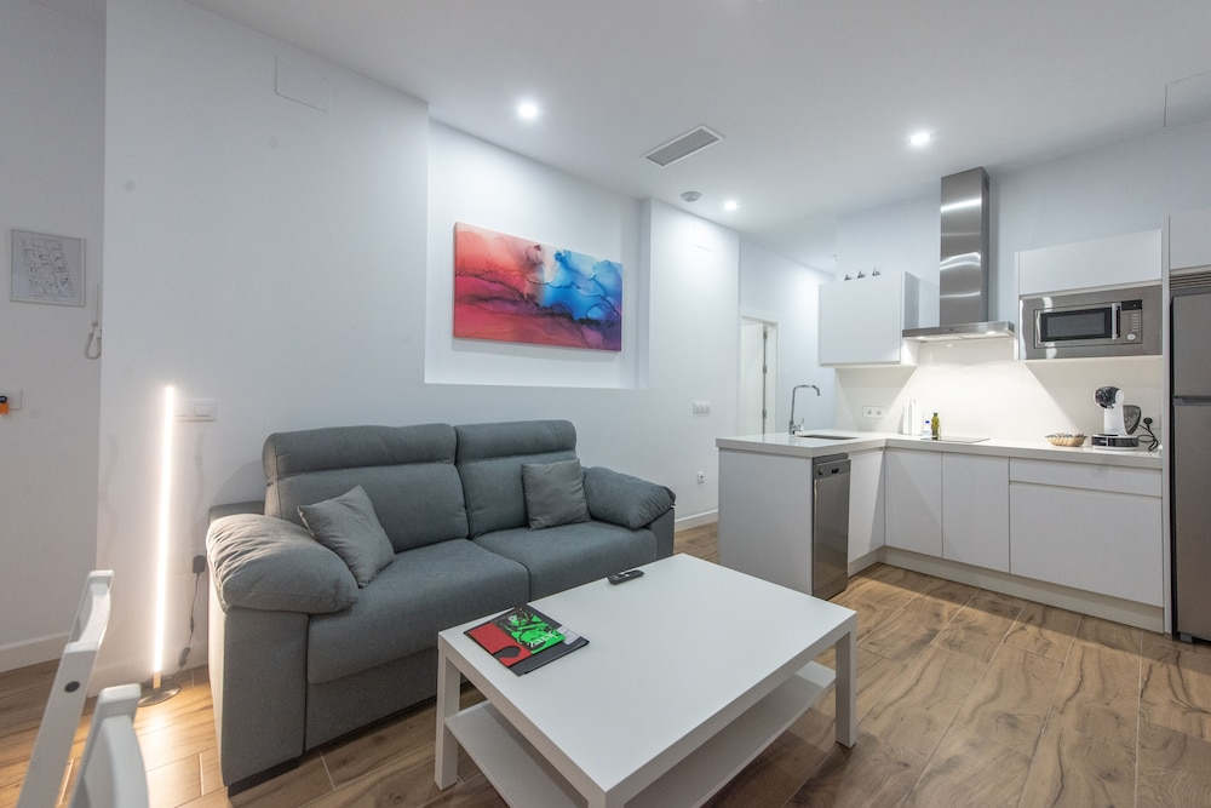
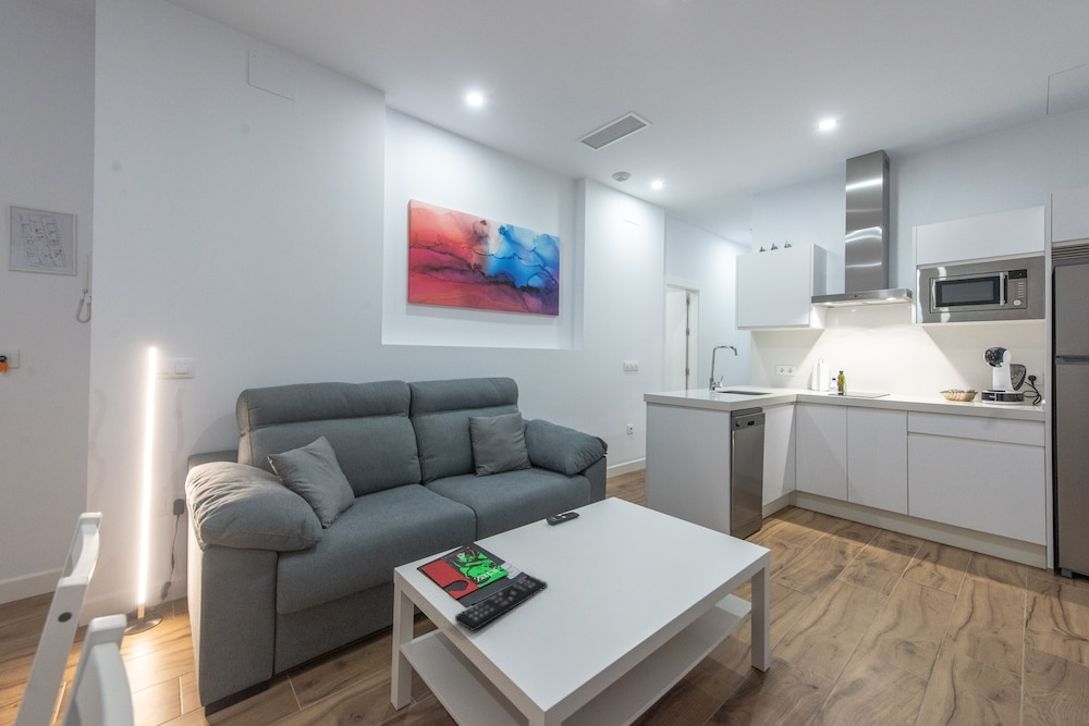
+ remote control [454,575,548,632]
